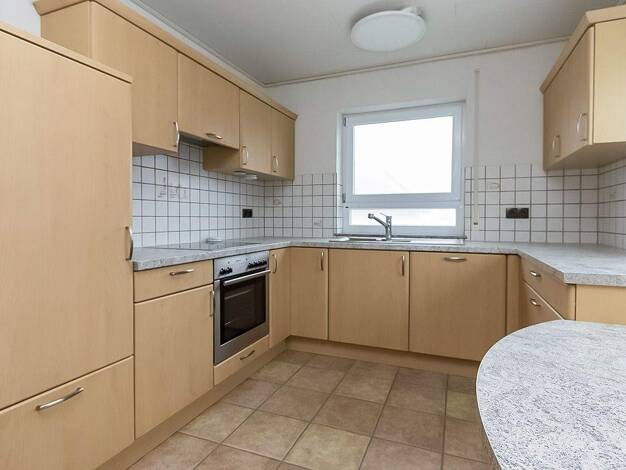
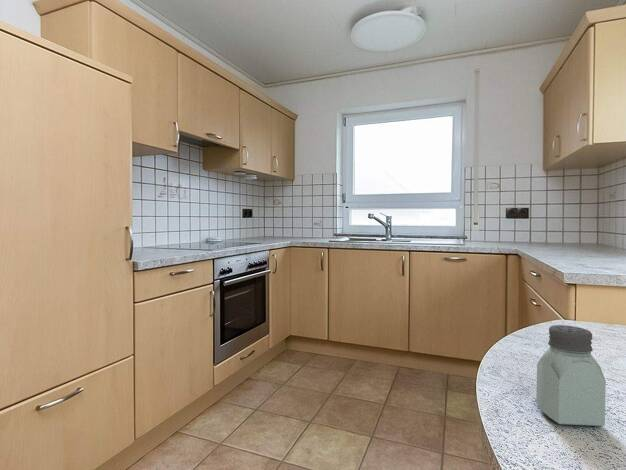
+ saltshaker [535,324,607,427]
